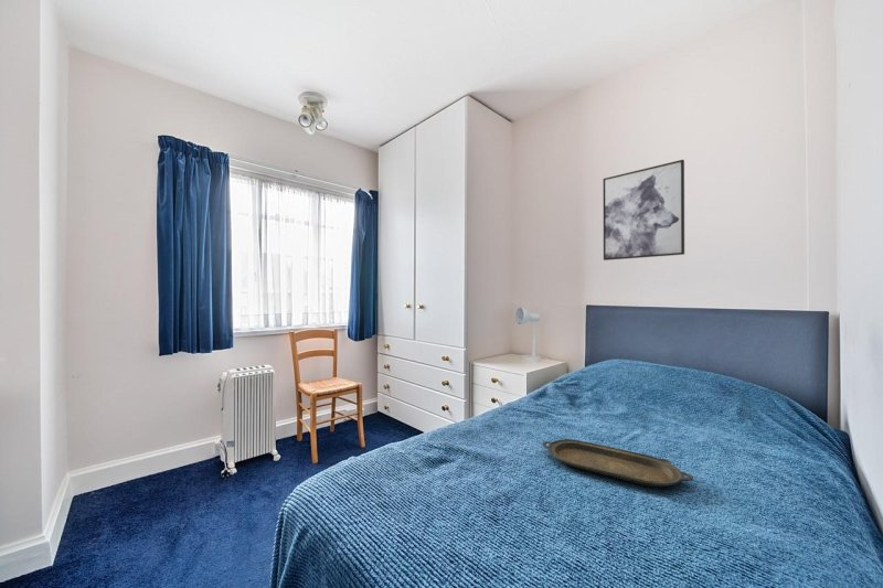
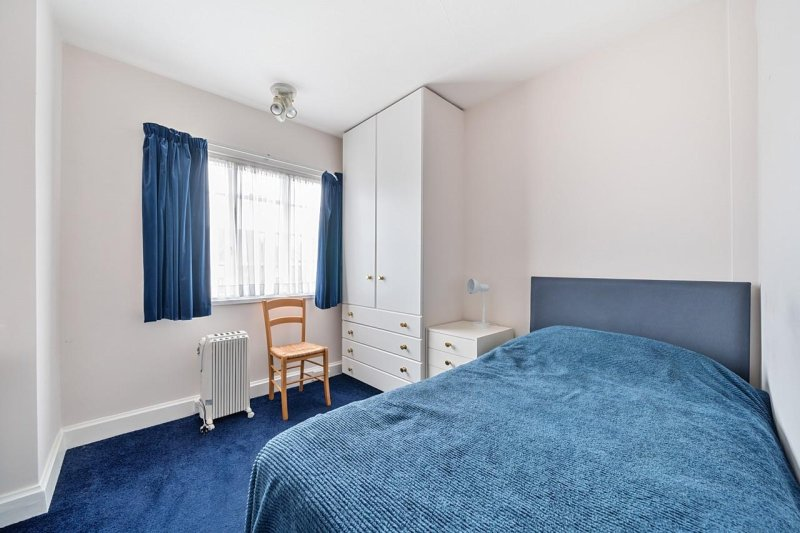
- wall art [603,159,685,261]
- serving tray [541,438,694,488]
